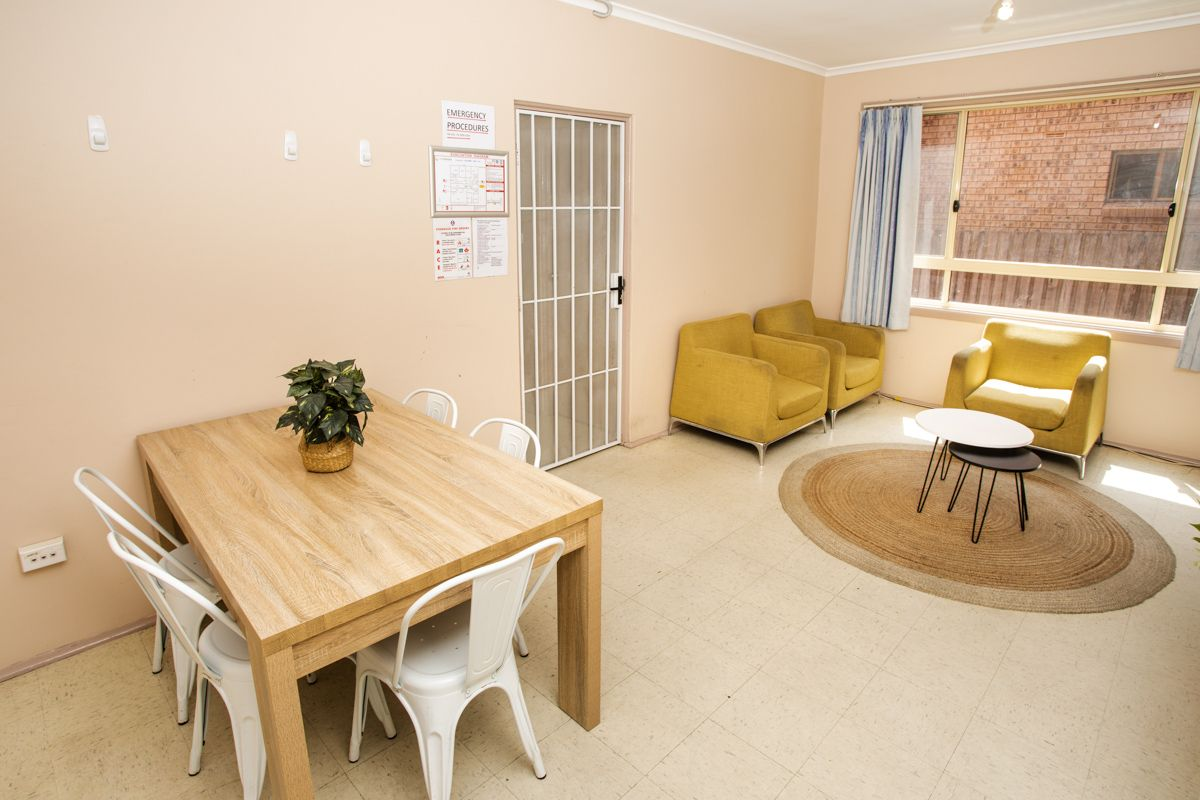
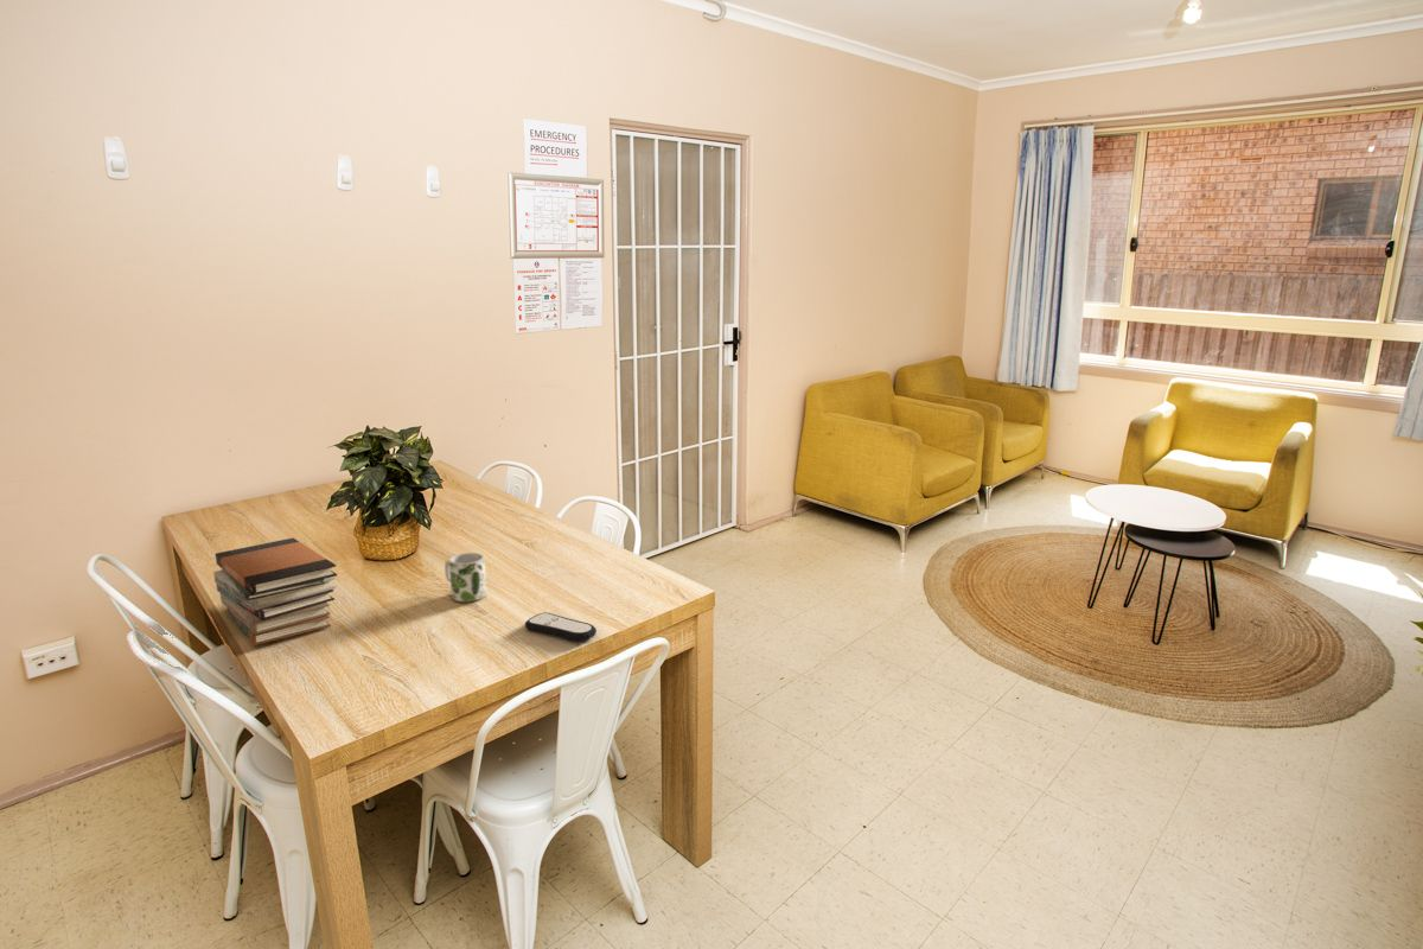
+ book stack [212,537,338,647]
+ remote control [524,611,598,643]
+ mug [444,552,487,603]
